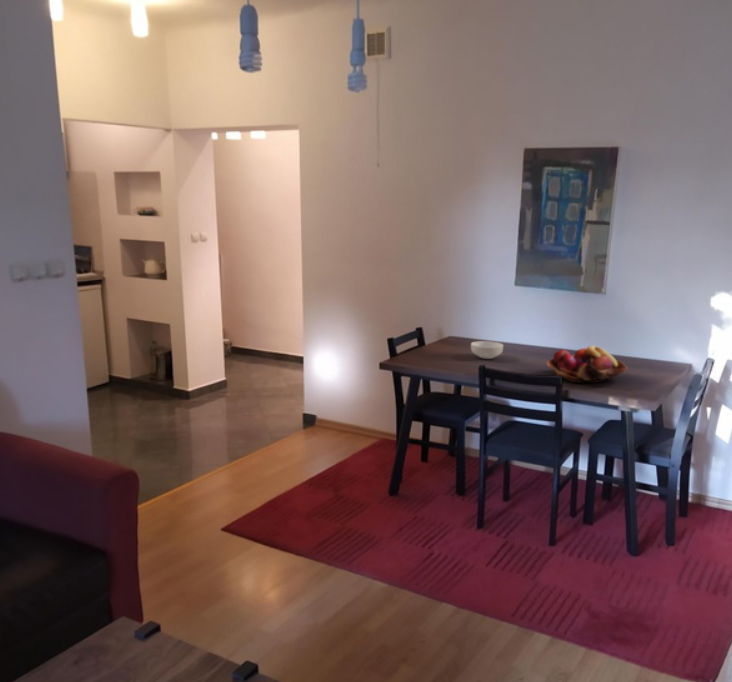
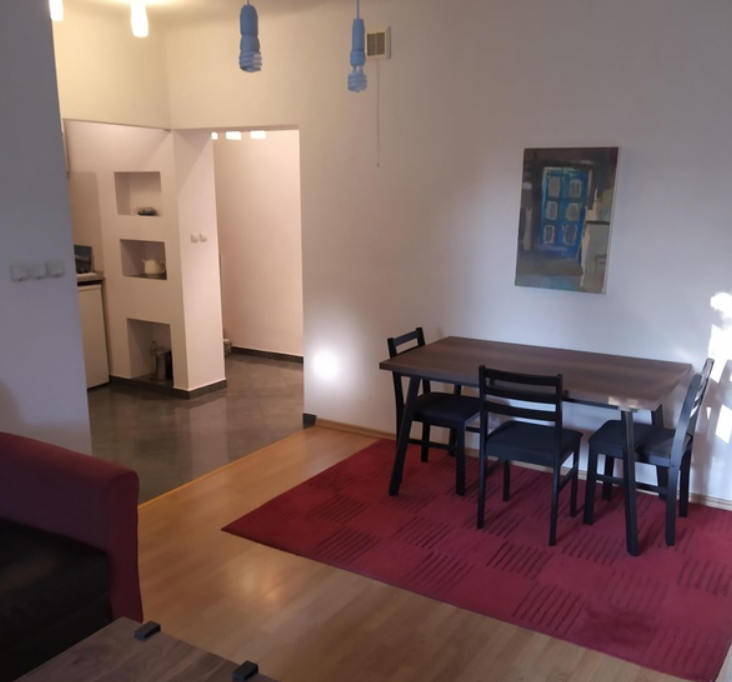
- fruit basket [546,345,629,384]
- cereal bowl [470,340,504,360]
